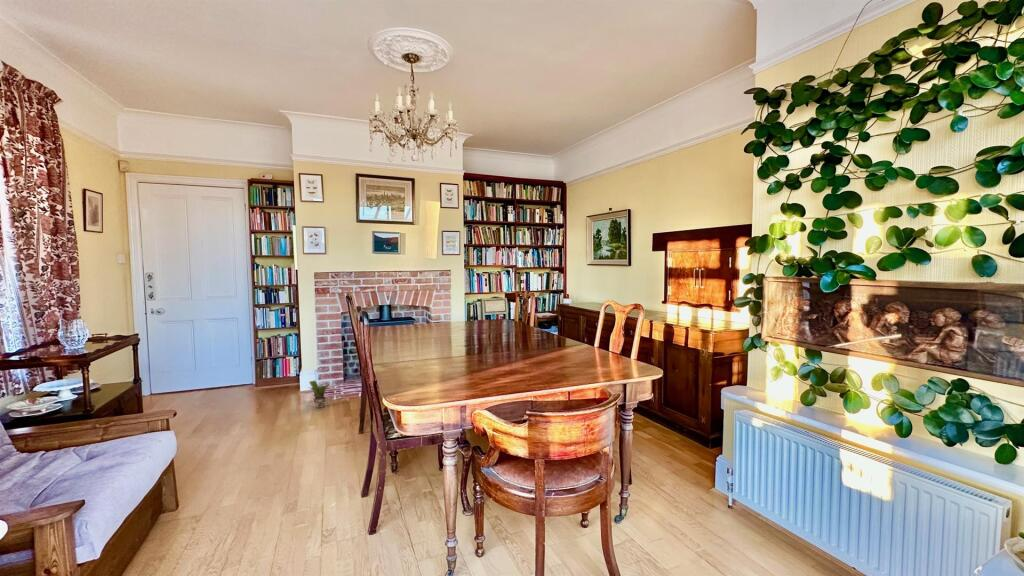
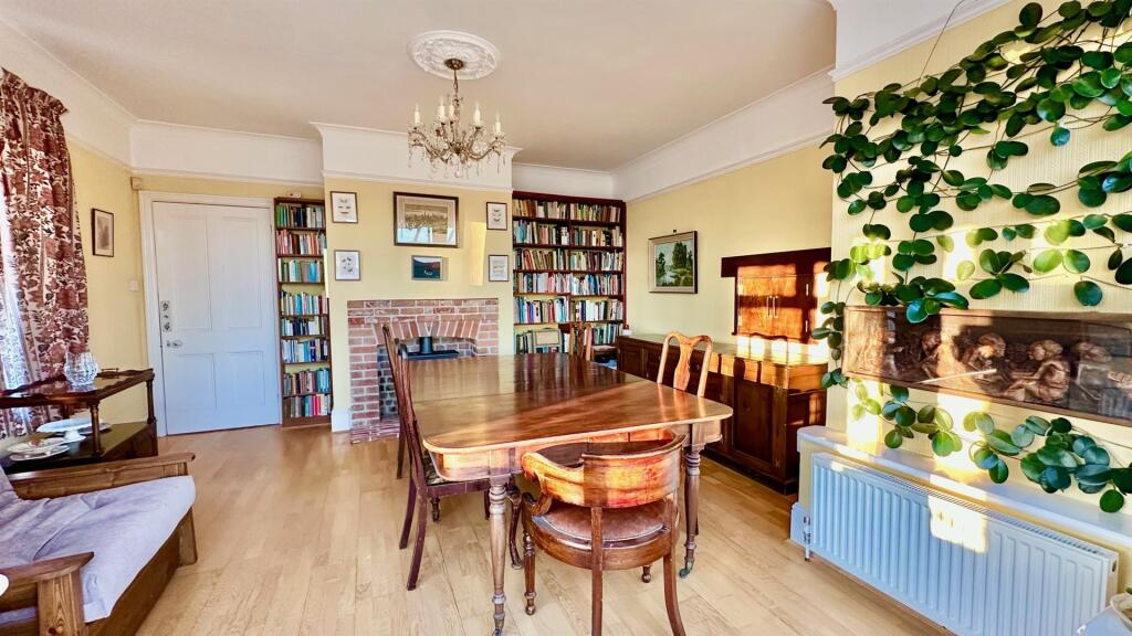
- potted plant [308,379,338,409]
